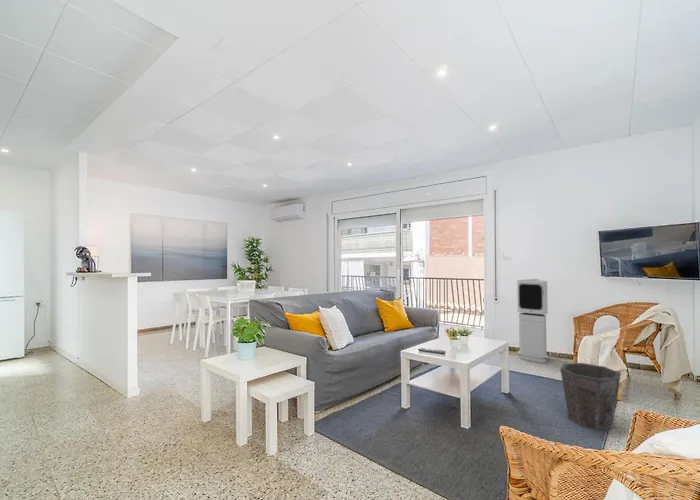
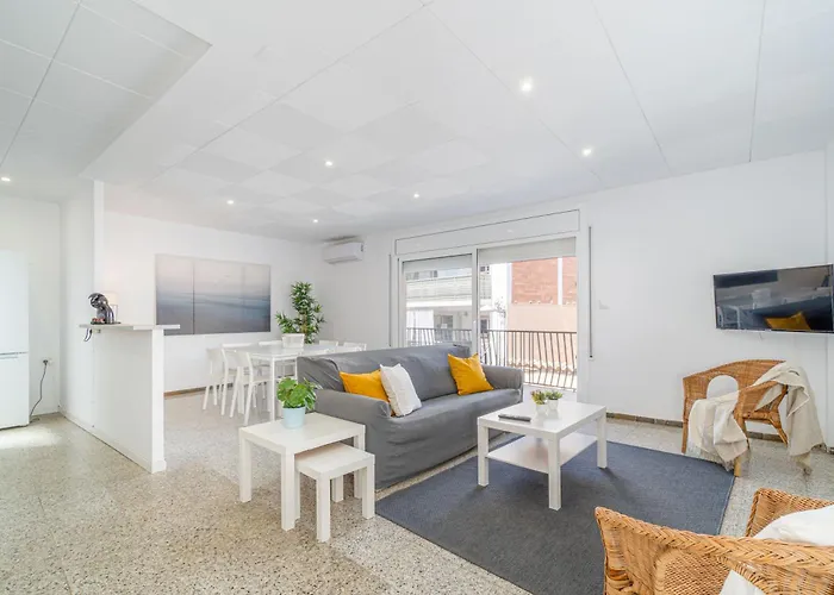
- waste bin [559,362,622,430]
- air purifier [516,278,549,363]
